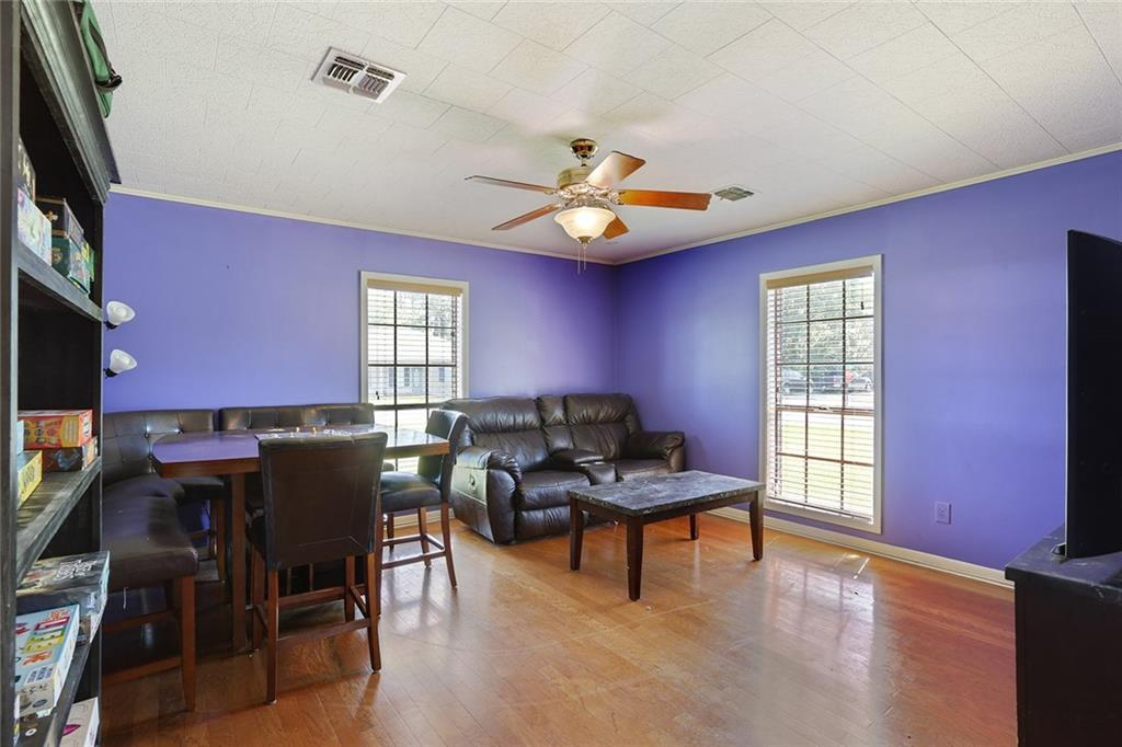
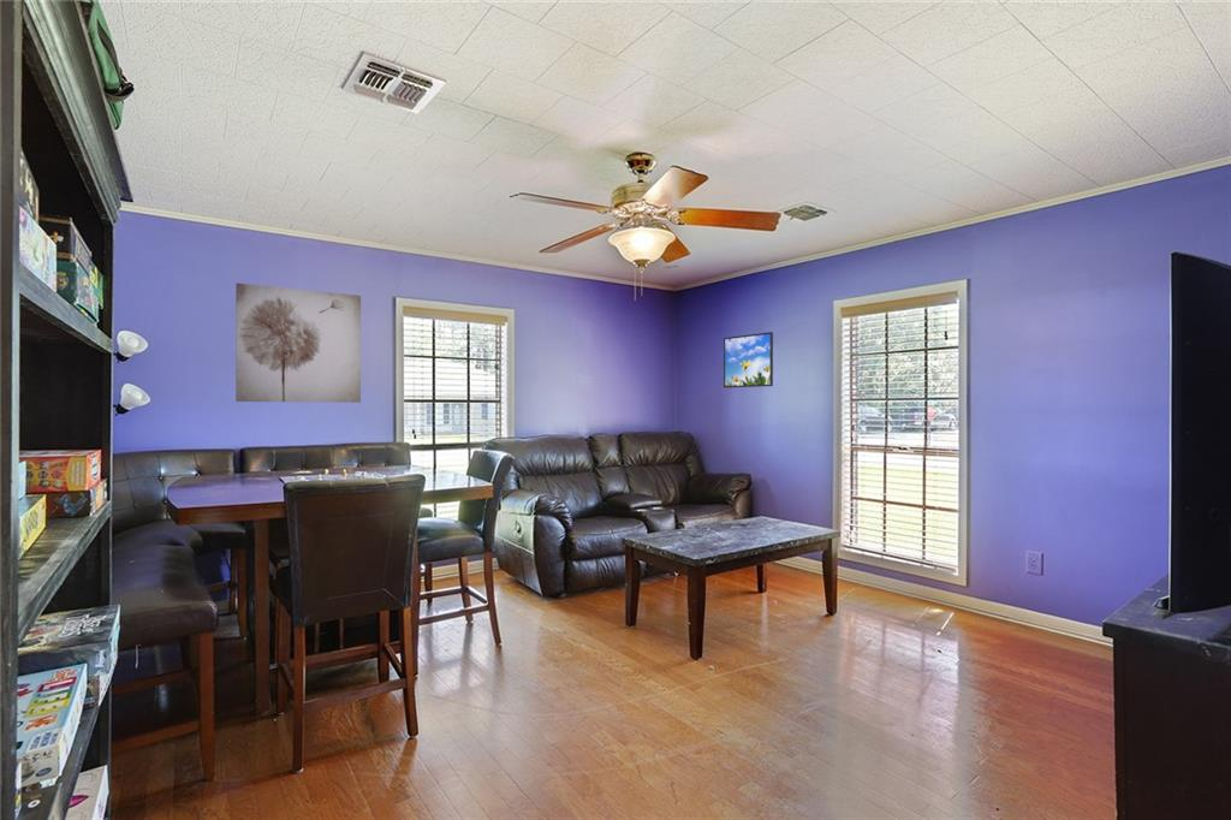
+ wall art [234,283,362,404]
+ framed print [722,331,774,390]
